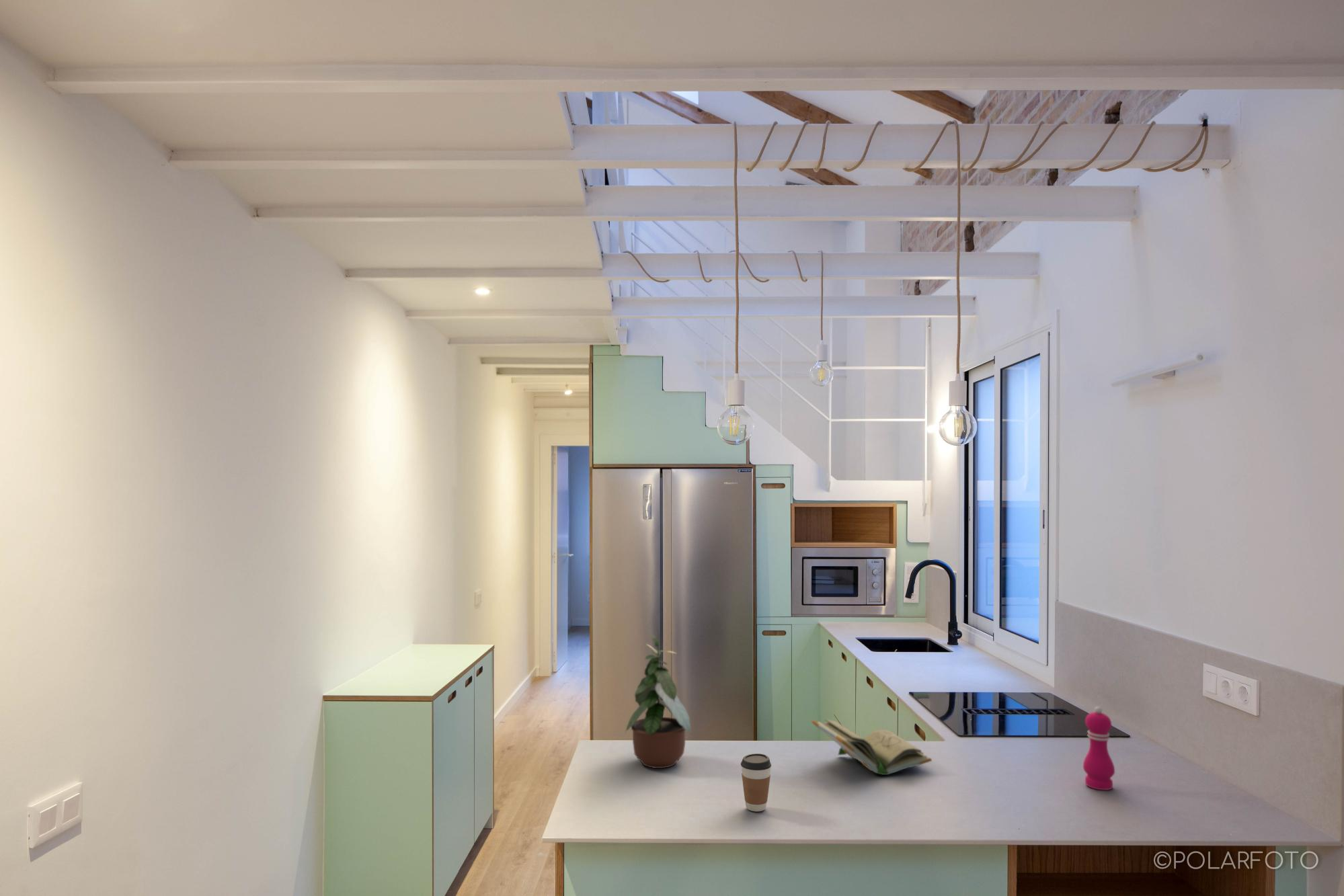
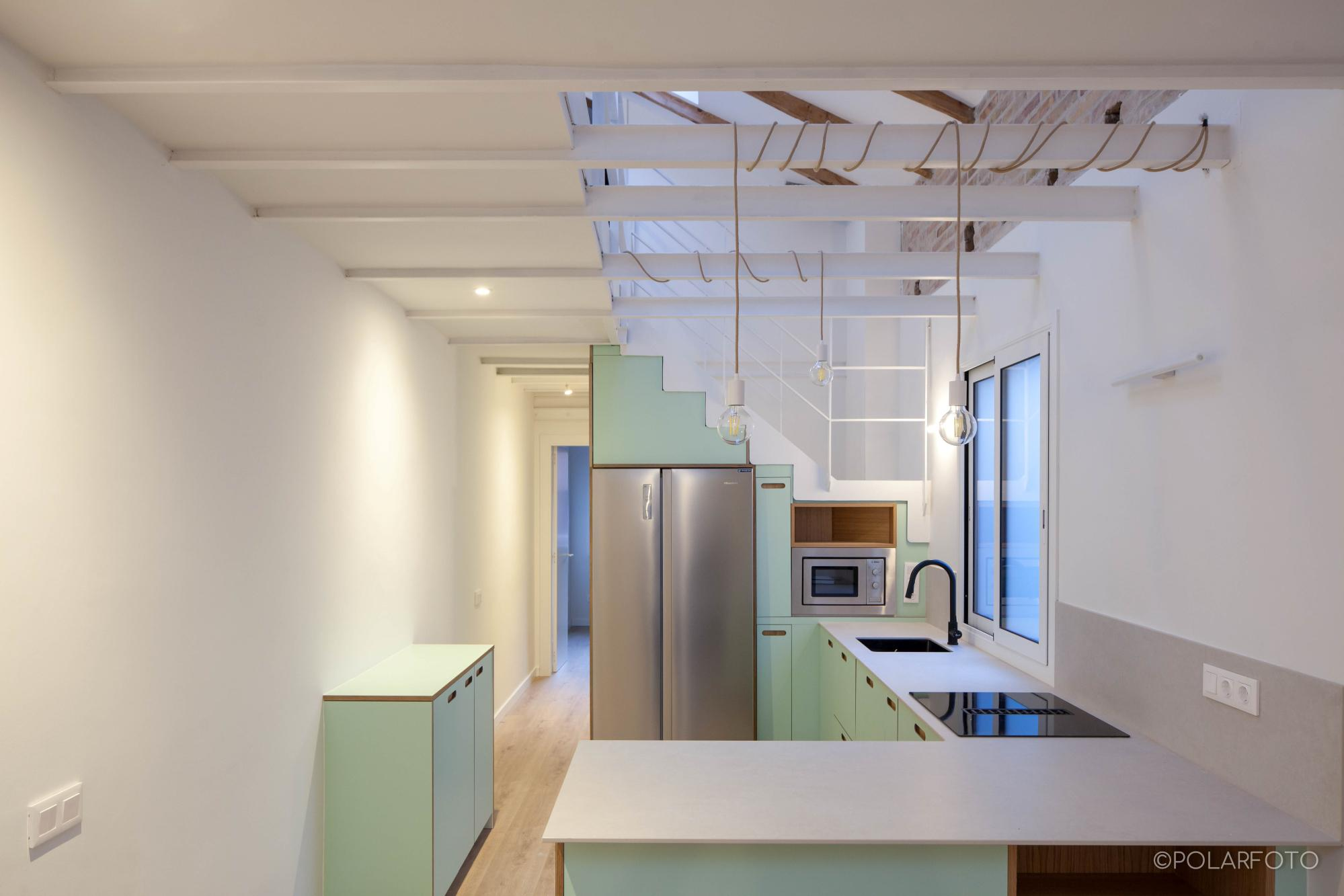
- coffee cup [740,753,772,812]
- pepper mill [1082,706,1115,791]
- potted plant [624,634,693,769]
- book [811,719,933,776]
